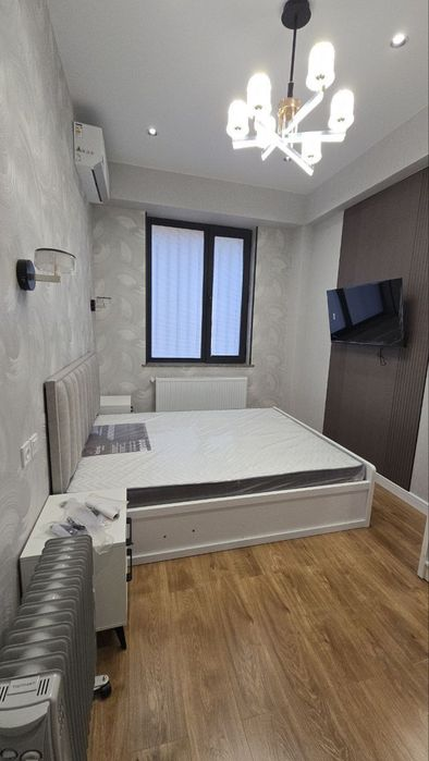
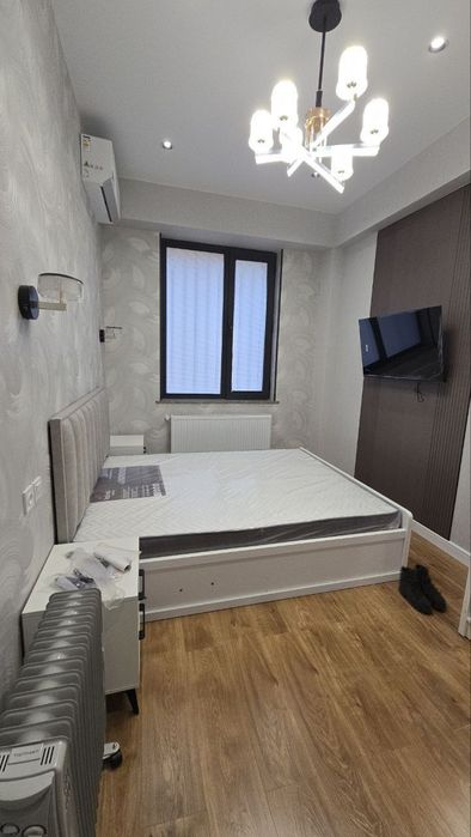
+ boots [397,563,448,614]
